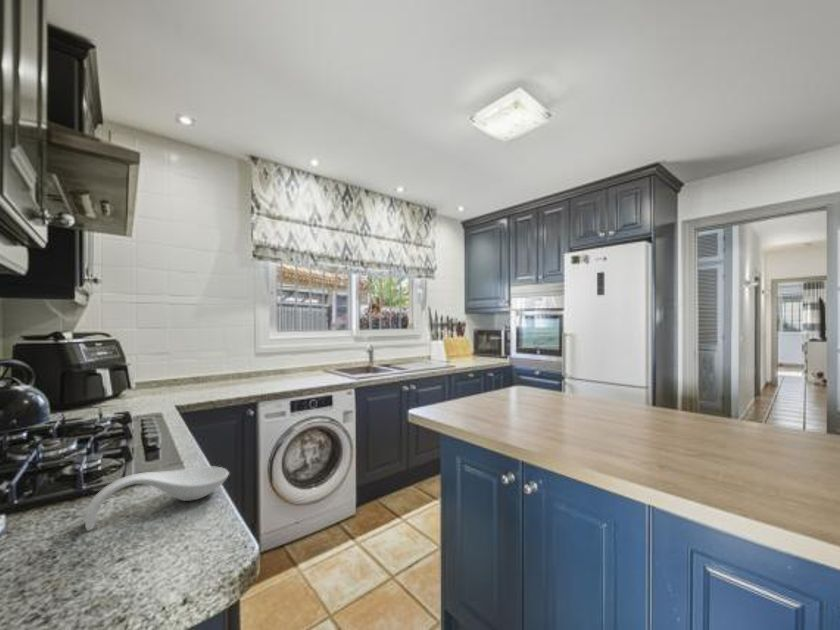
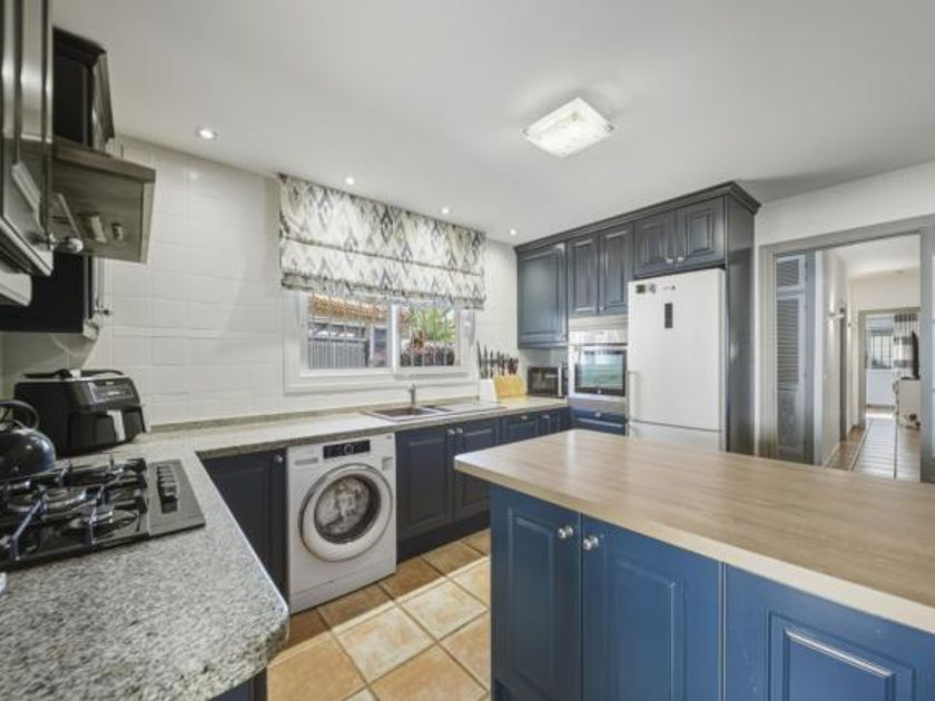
- spoon rest [84,465,230,532]
